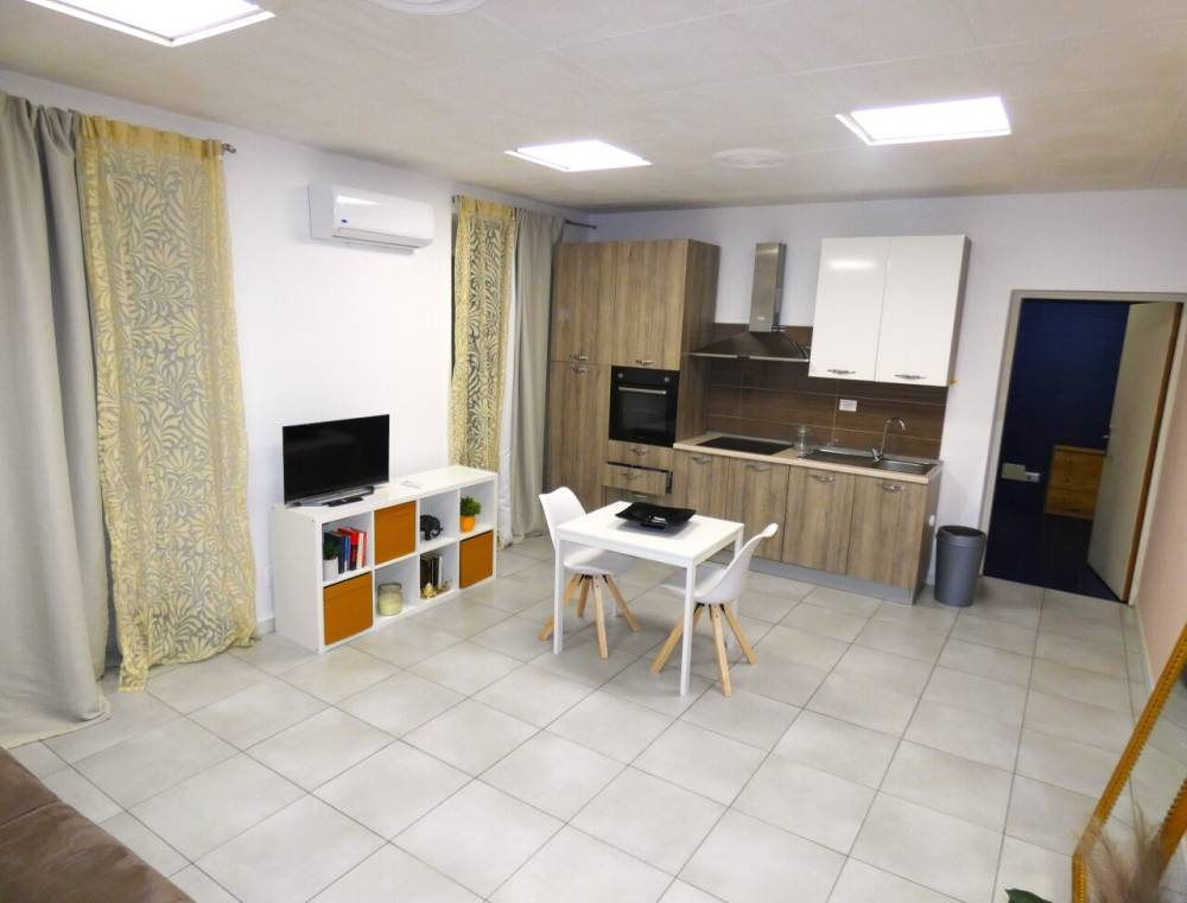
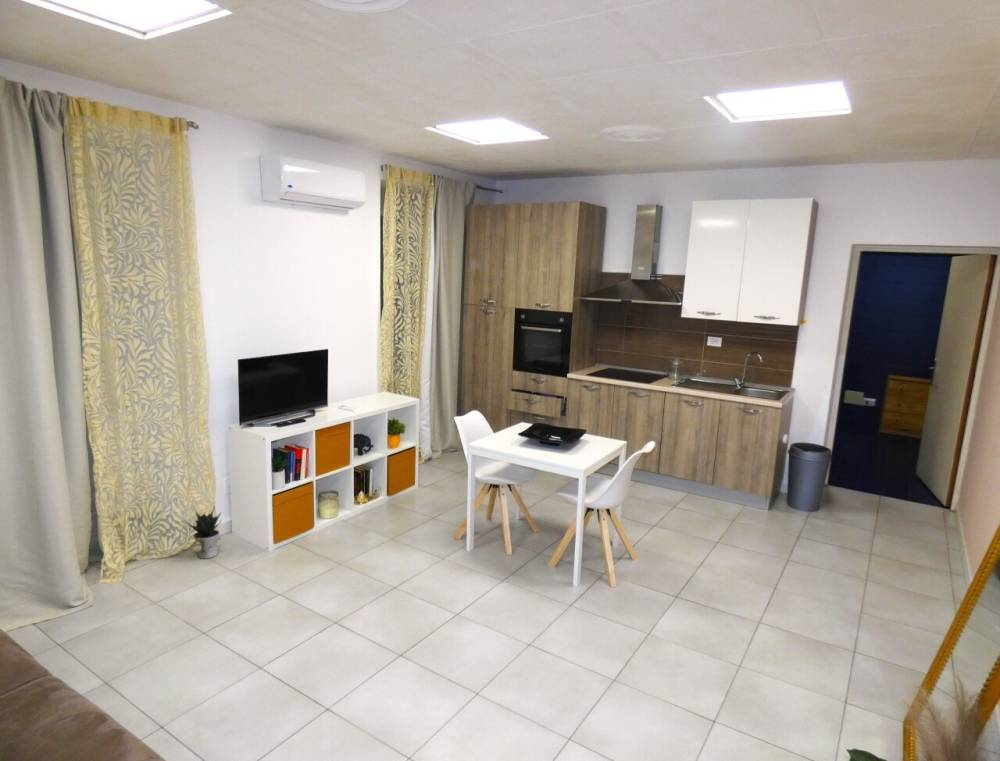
+ potted plant [184,505,222,560]
